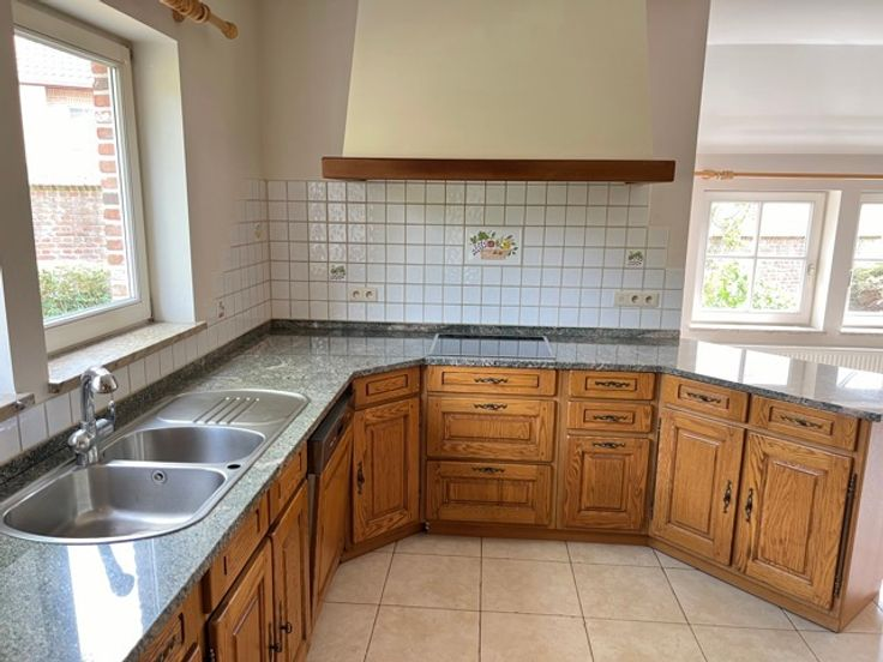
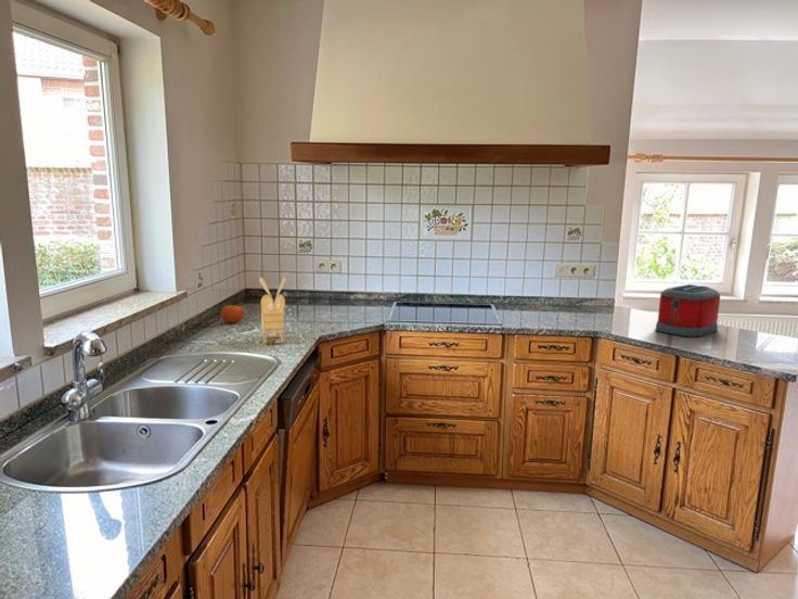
+ toaster [655,283,721,339]
+ utensil holder [258,275,287,345]
+ fruit [219,304,245,323]
